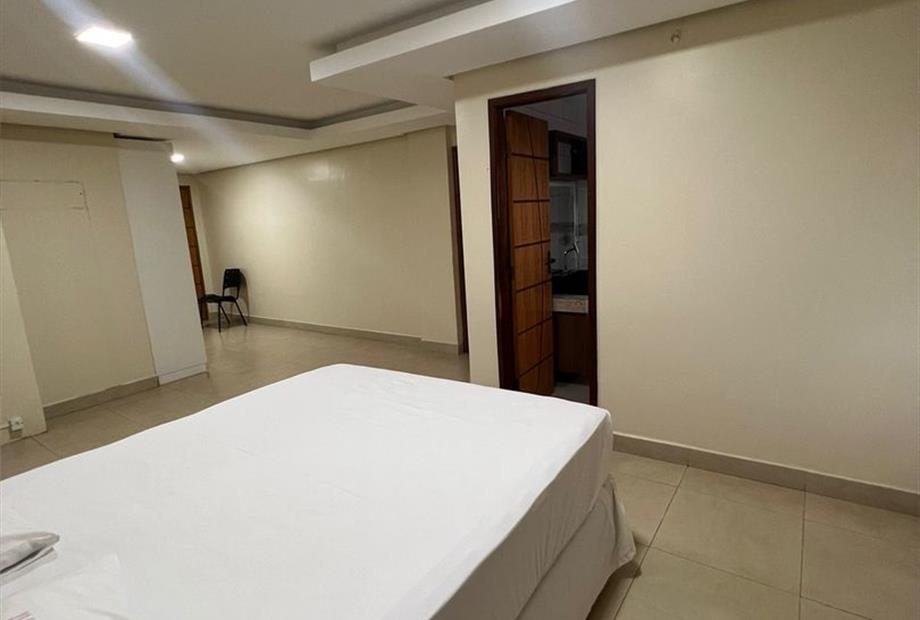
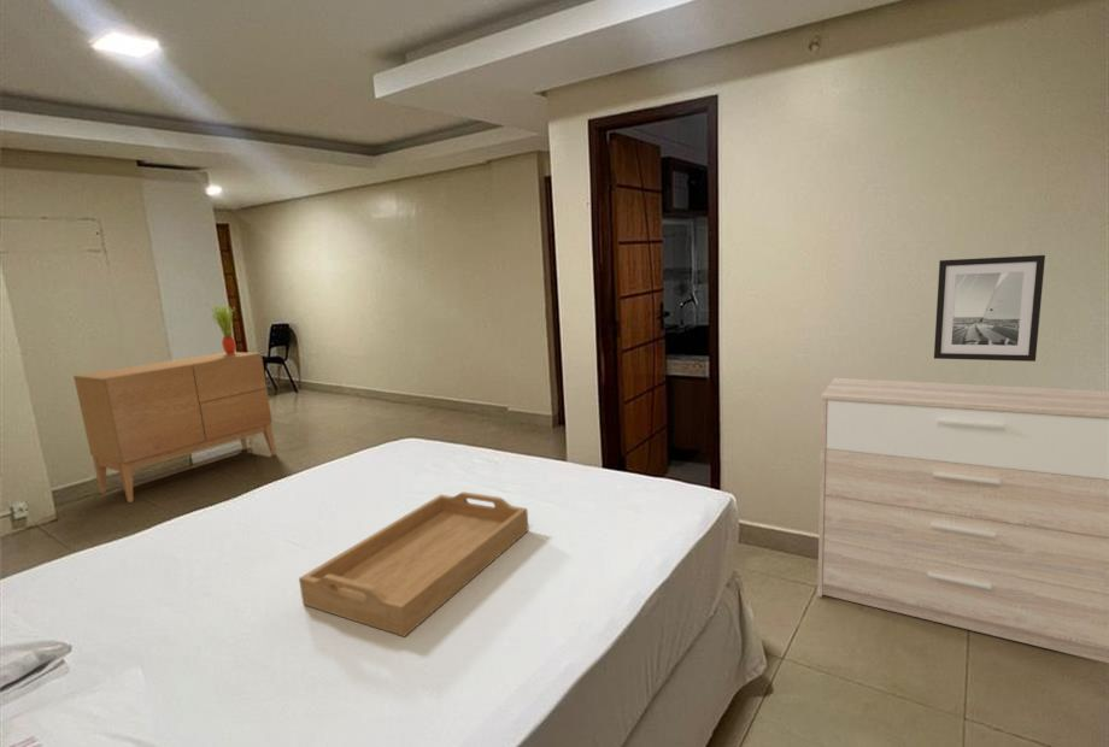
+ potted plant [209,302,237,354]
+ sideboard [816,377,1109,664]
+ sideboard [72,351,277,504]
+ serving tray [298,490,530,637]
+ wall art [933,254,1046,363]
